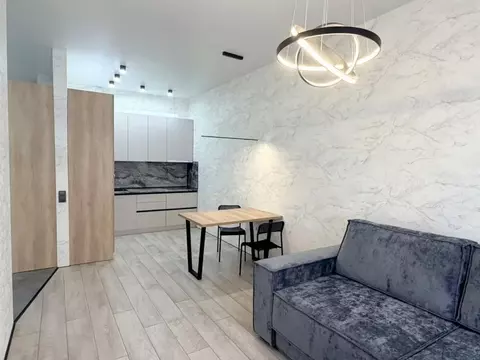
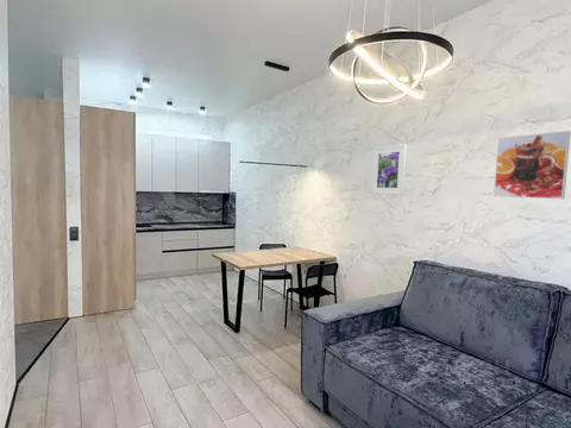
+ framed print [370,143,408,196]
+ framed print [492,130,571,200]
